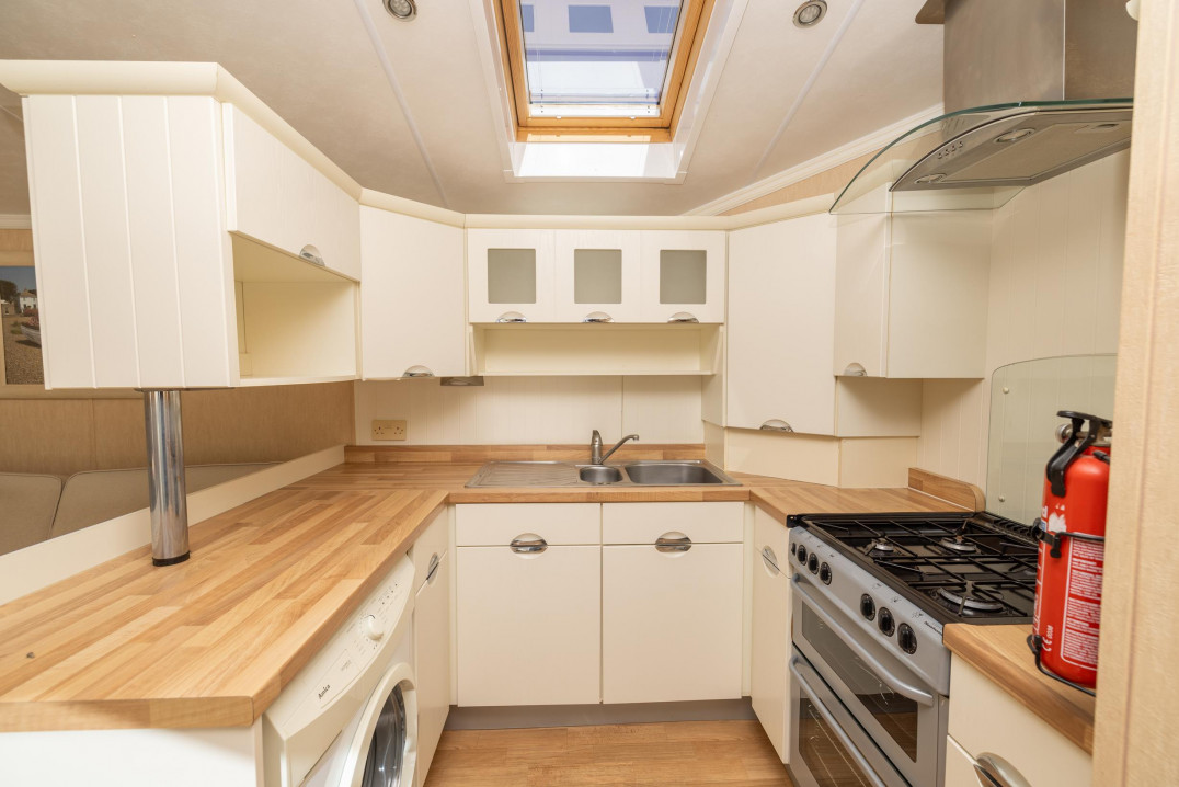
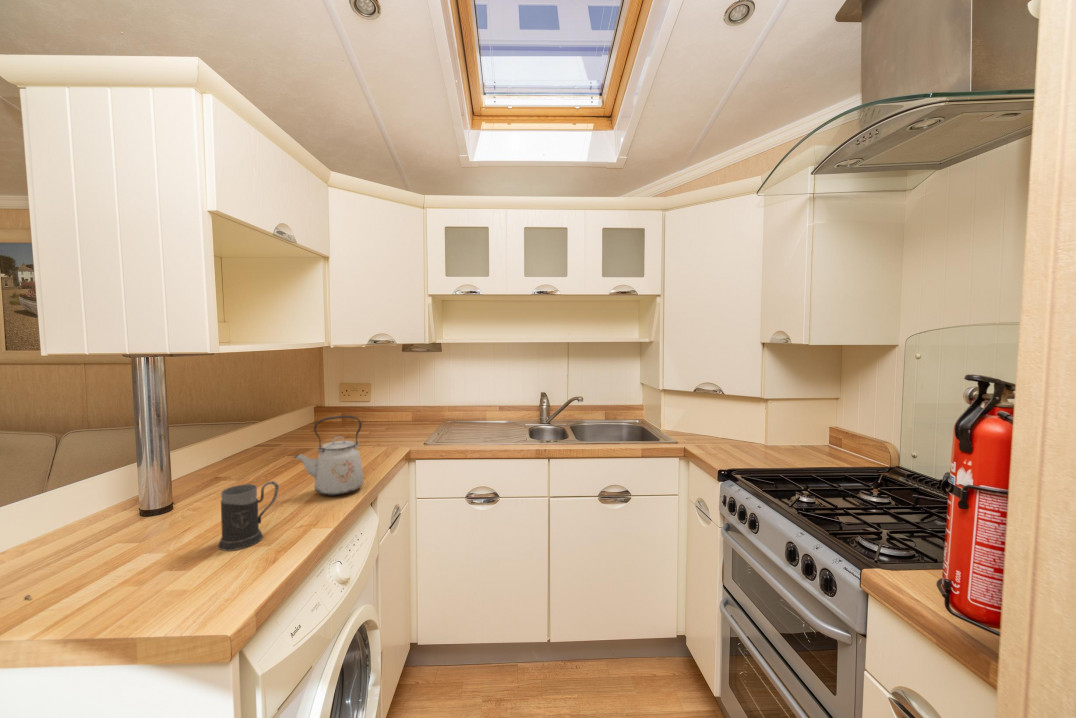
+ mug [217,480,280,551]
+ kettle [293,415,365,497]
